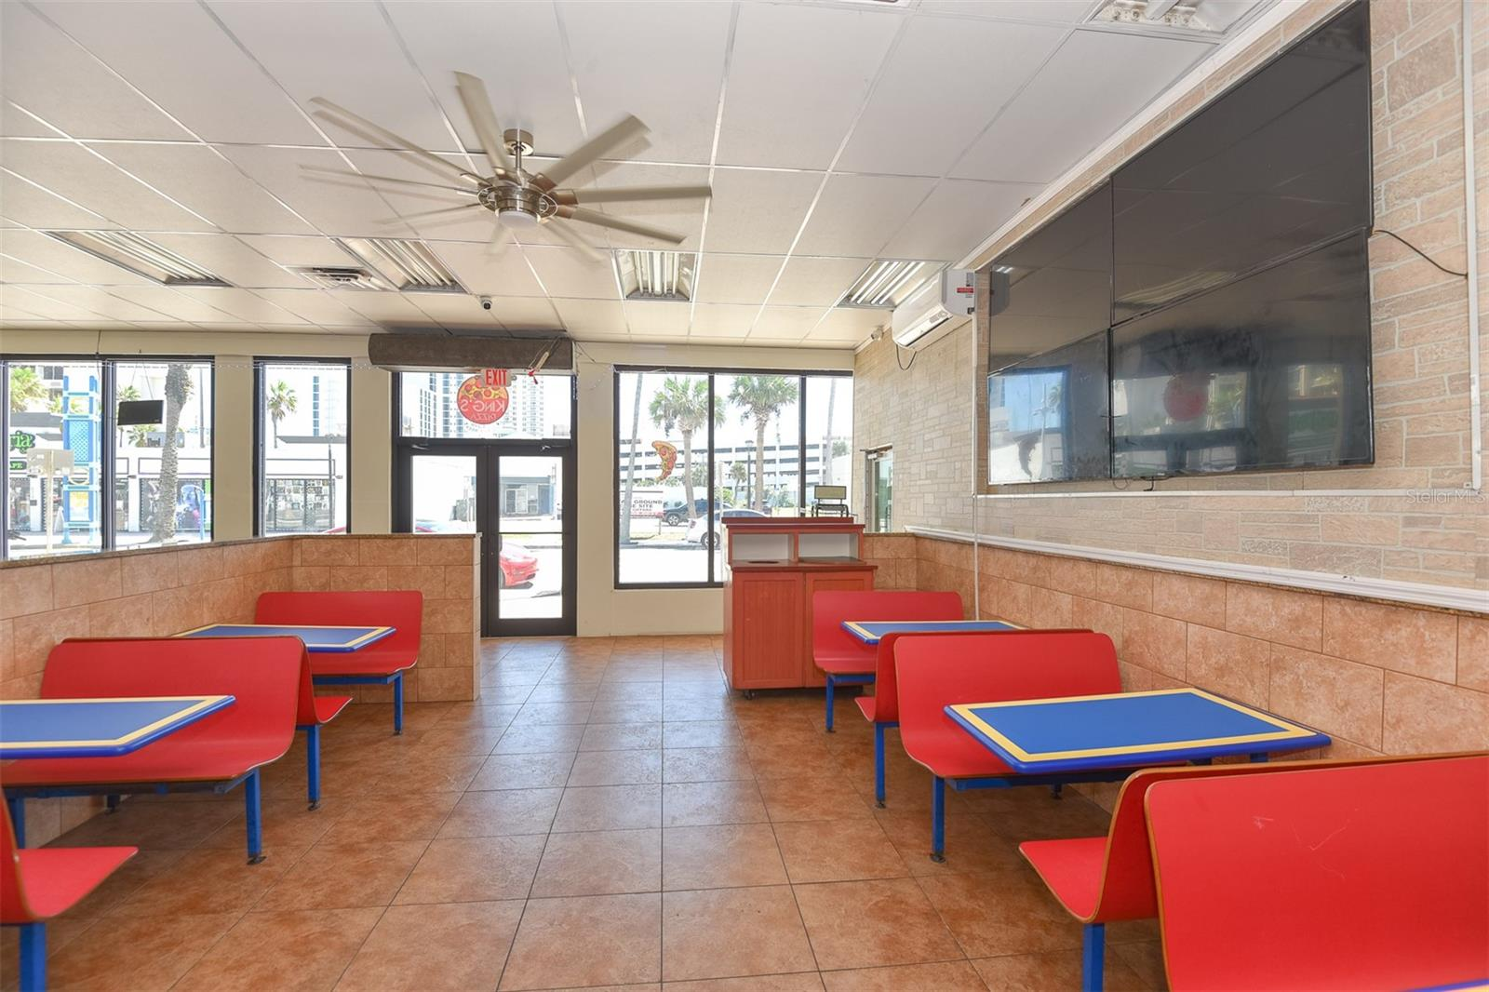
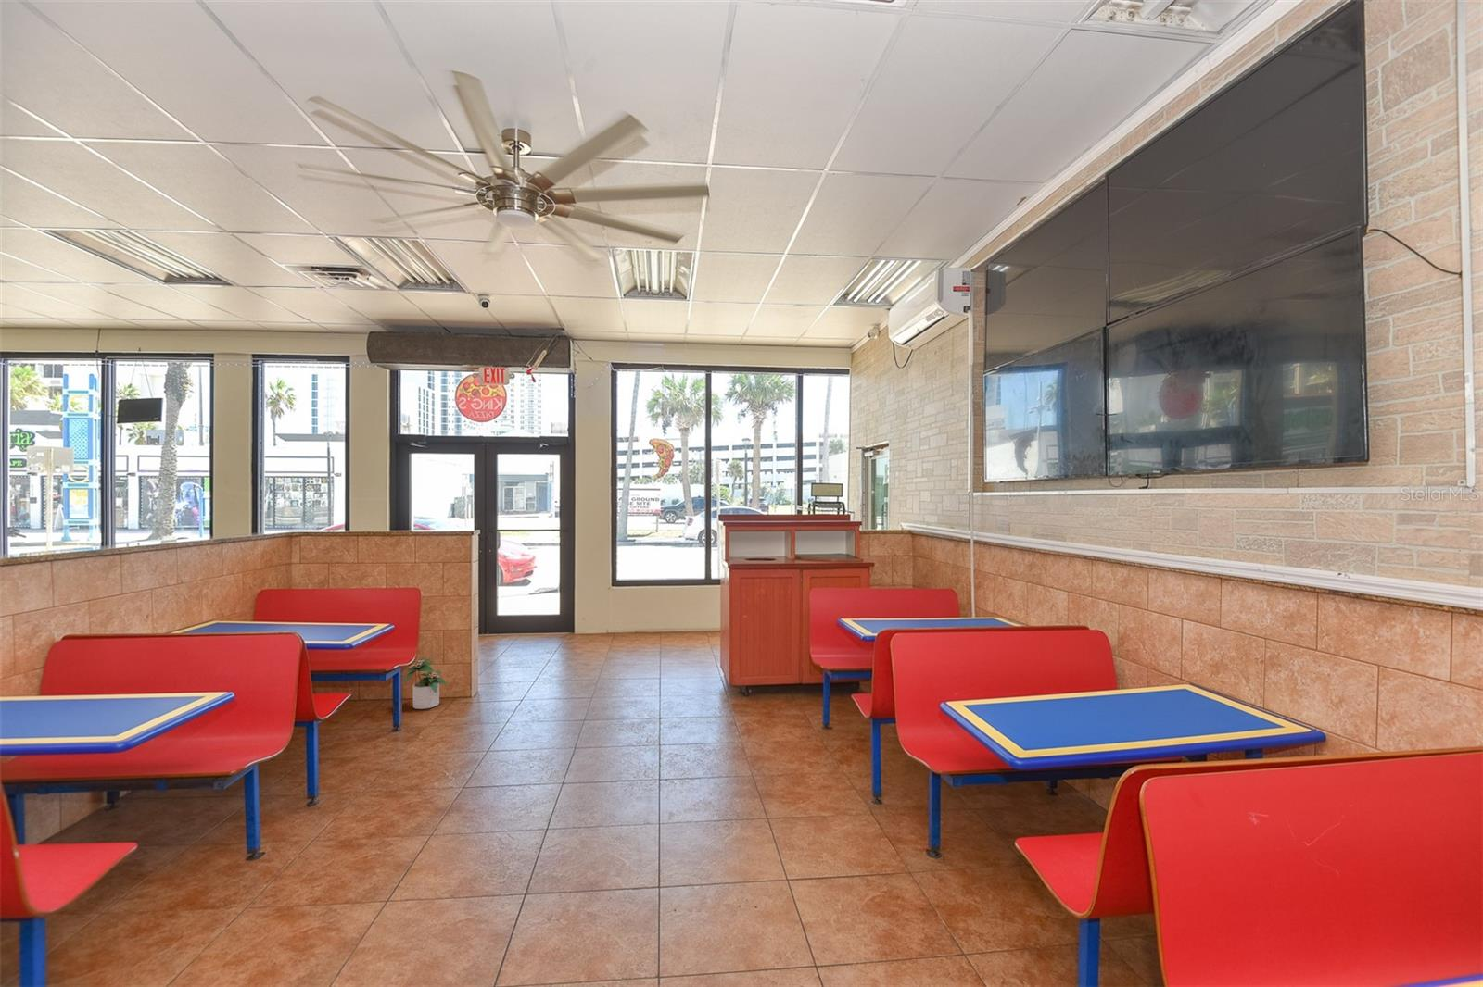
+ potted plant [401,655,449,711]
